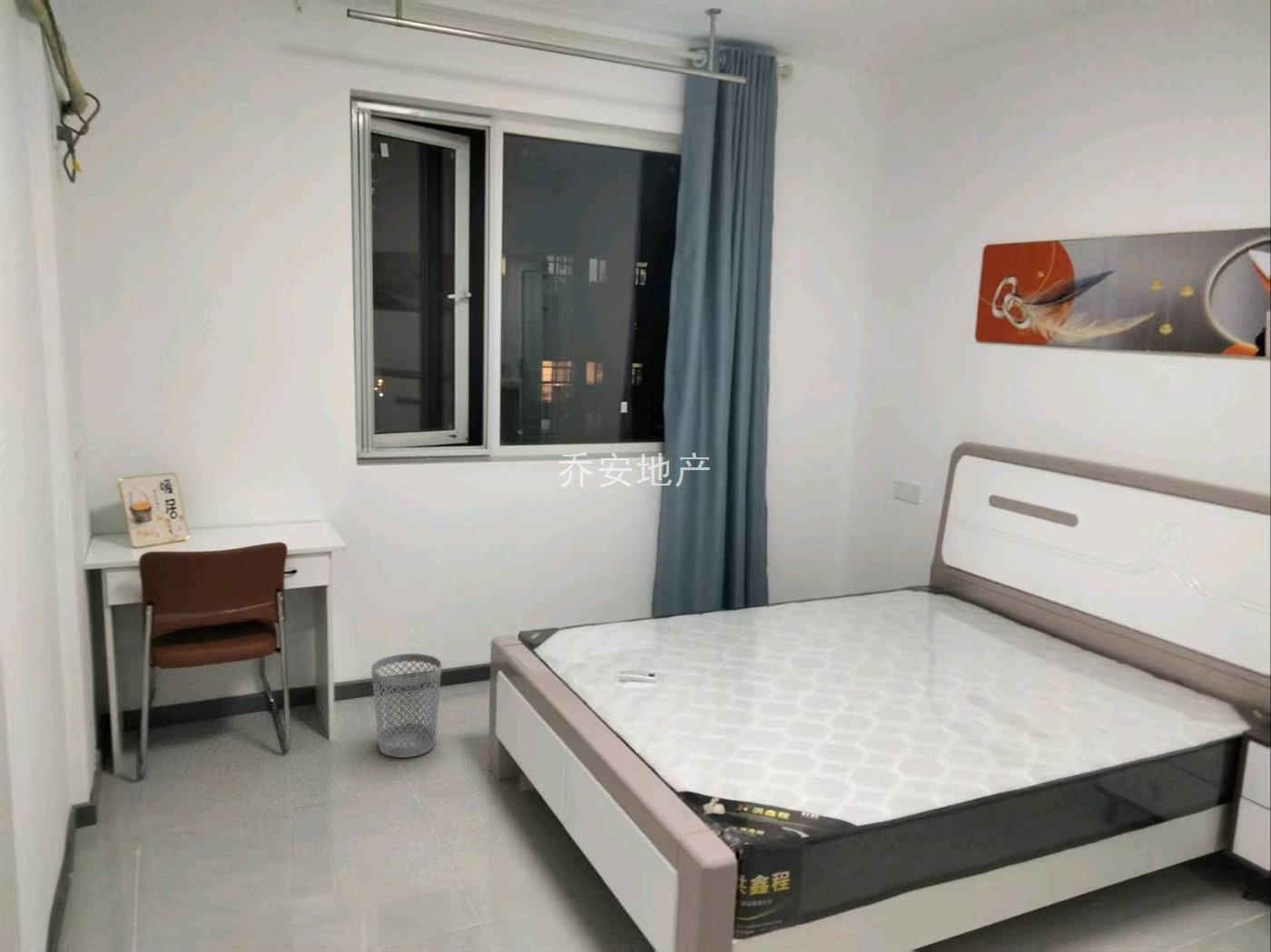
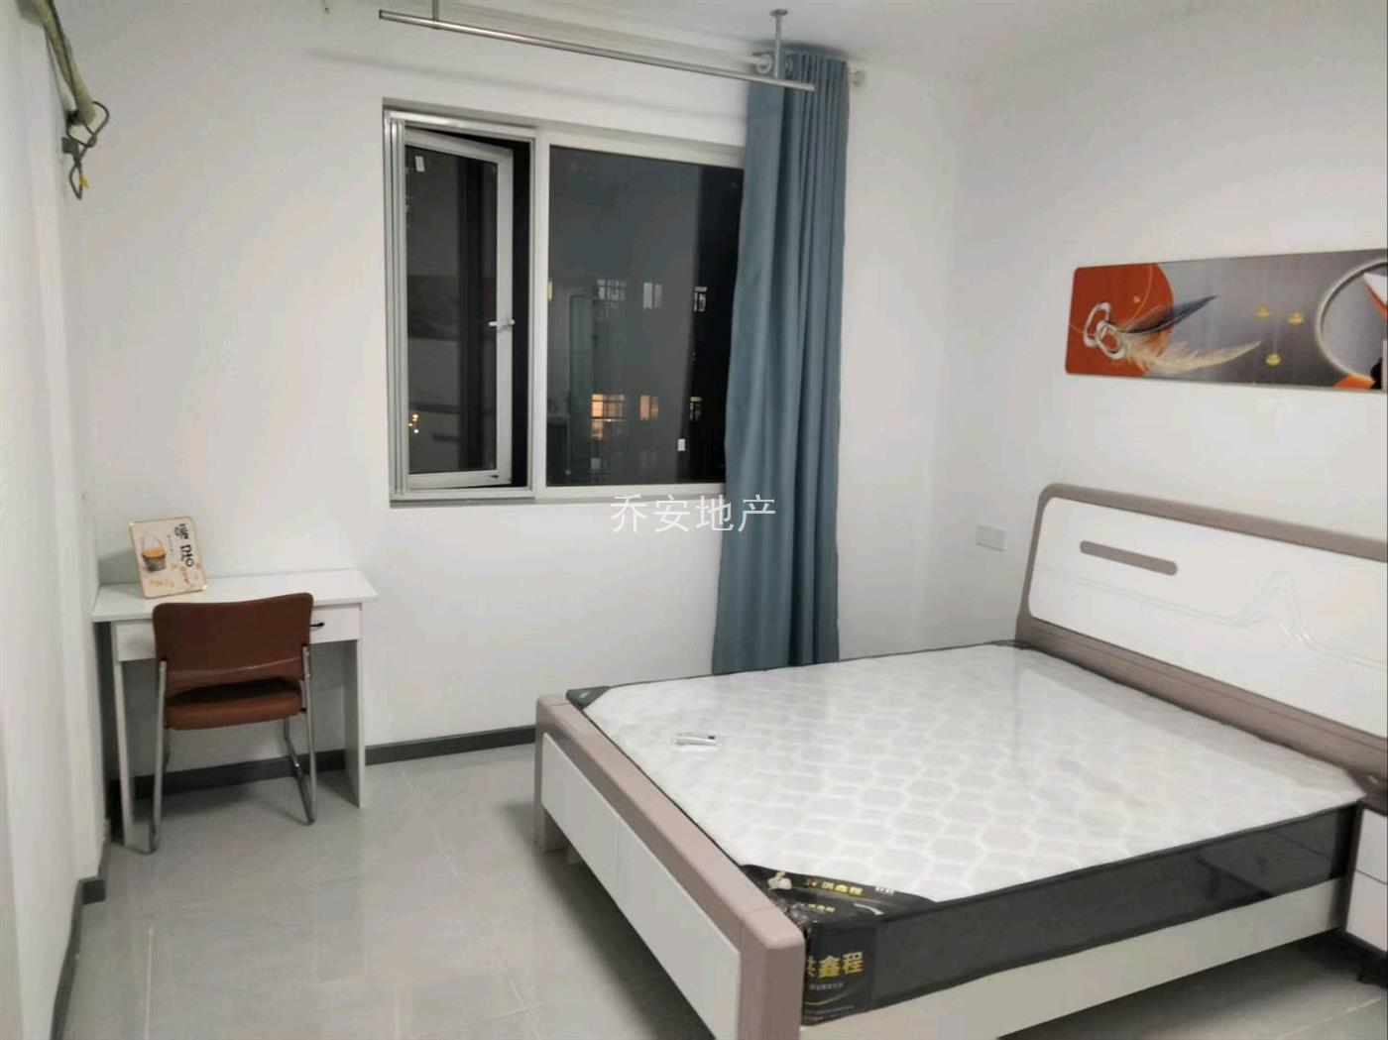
- wastebasket [370,653,443,759]
